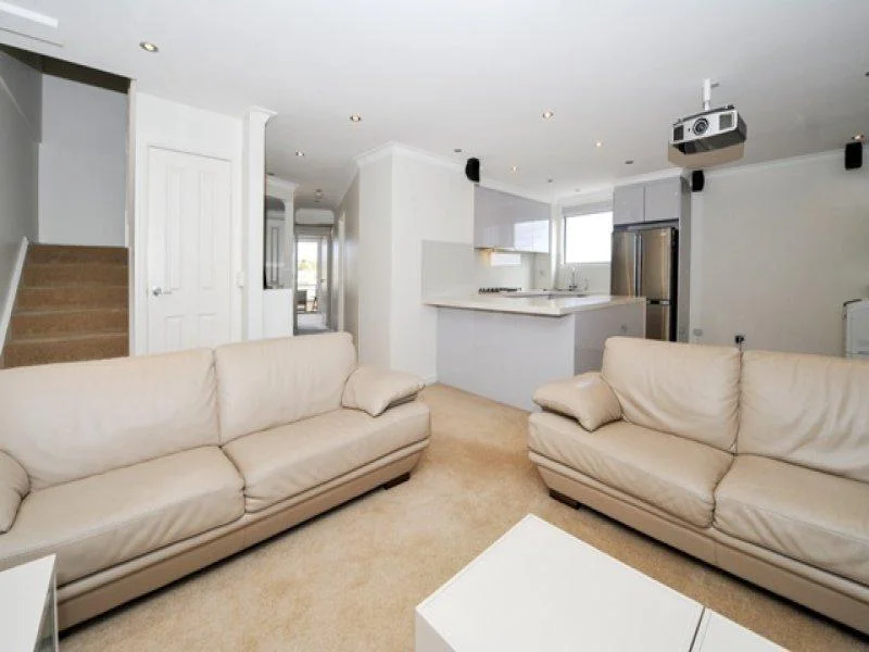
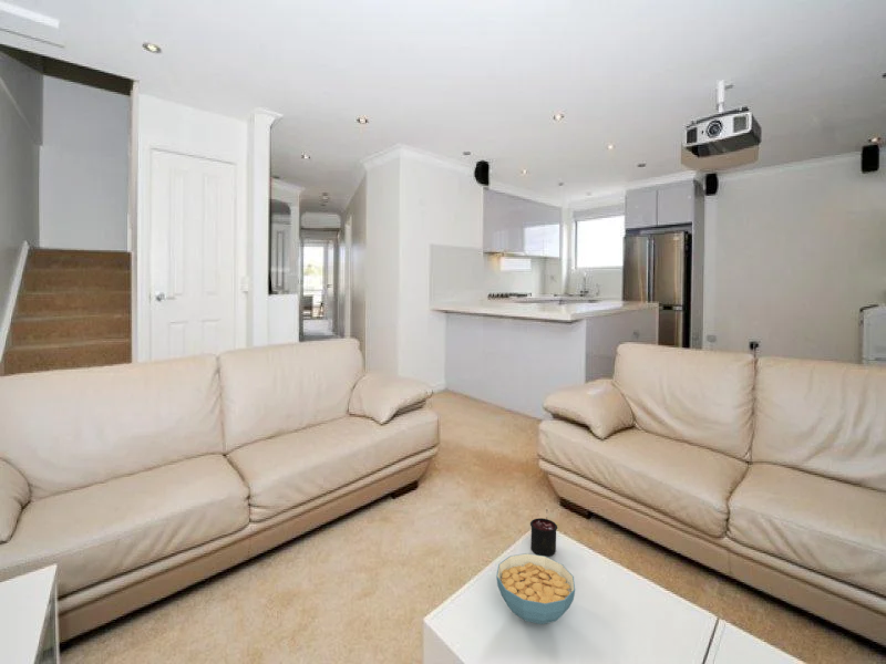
+ candle [529,508,558,558]
+ cereal bowl [495,552,576,625]
